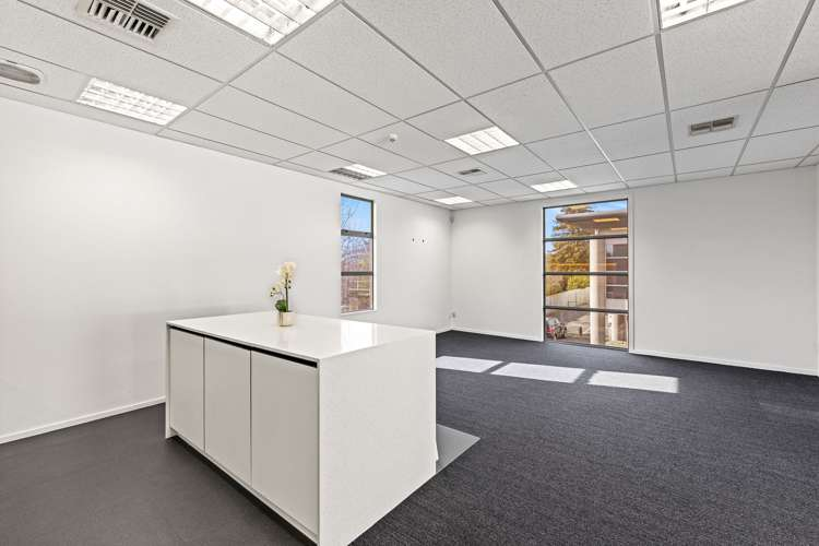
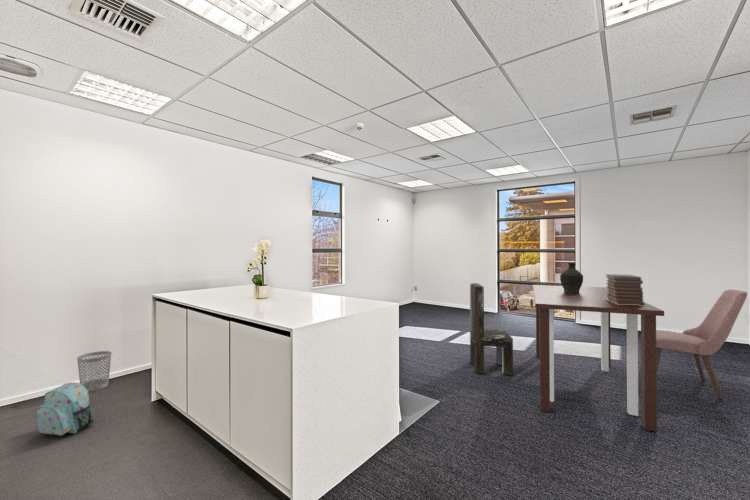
+ dining table [532,284,665,432]
+ book stack [605,273,646,306]
+ ceramic jug [559,262,584,293]
+ backpack [34,382,95,437]
+ wastebasket [76,350,112,392]
+ chair [469,282,514,376]
+ chair [656,288,748,401]
